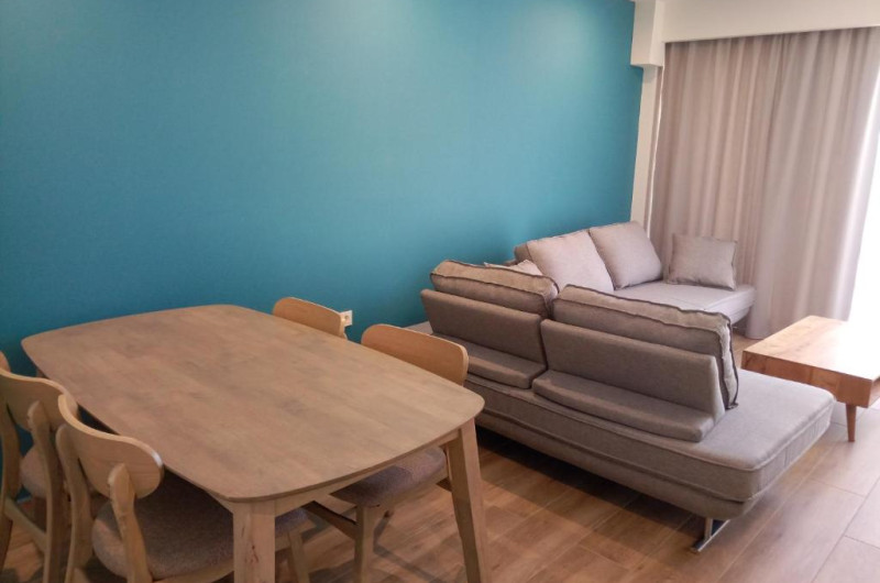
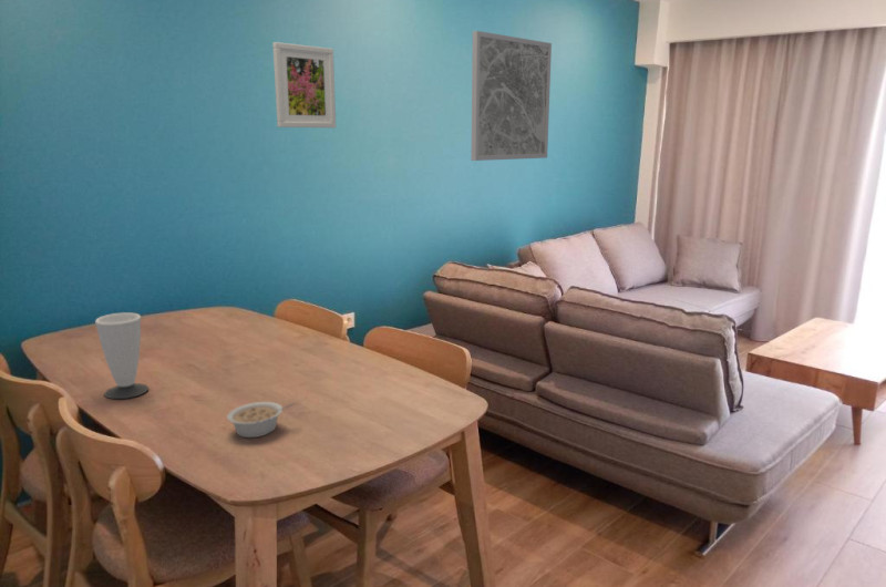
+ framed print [271,41,337,128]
+ legume [226,401,295,439]
+ cup [94,311,150,400]
+ wall art [470,30,553,162]
